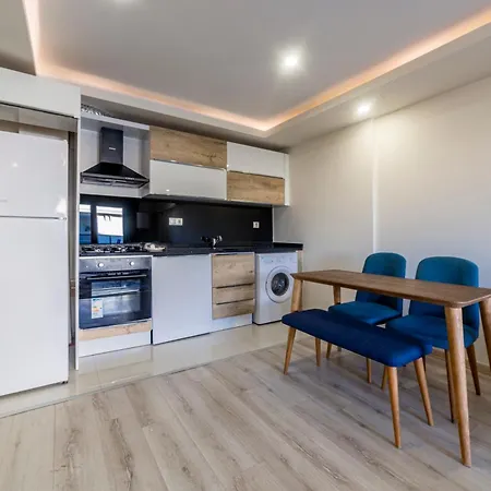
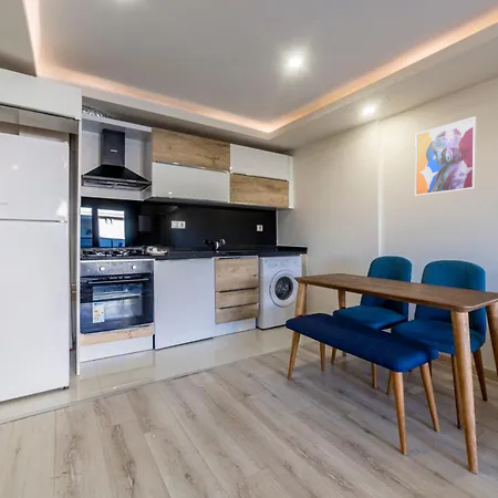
+ wall art [414,115,477,197]
